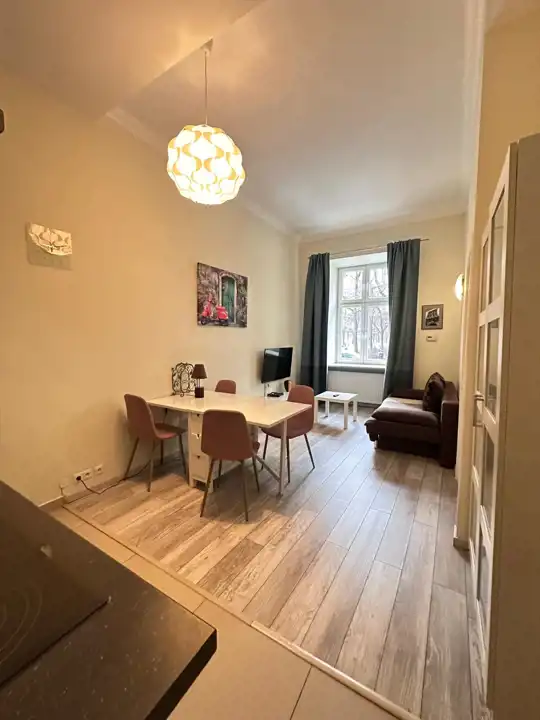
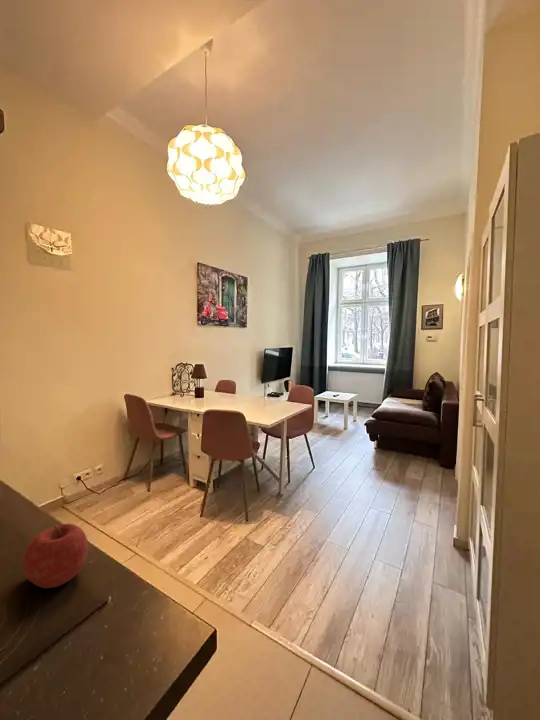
+ fruit [21,523,89,589]
